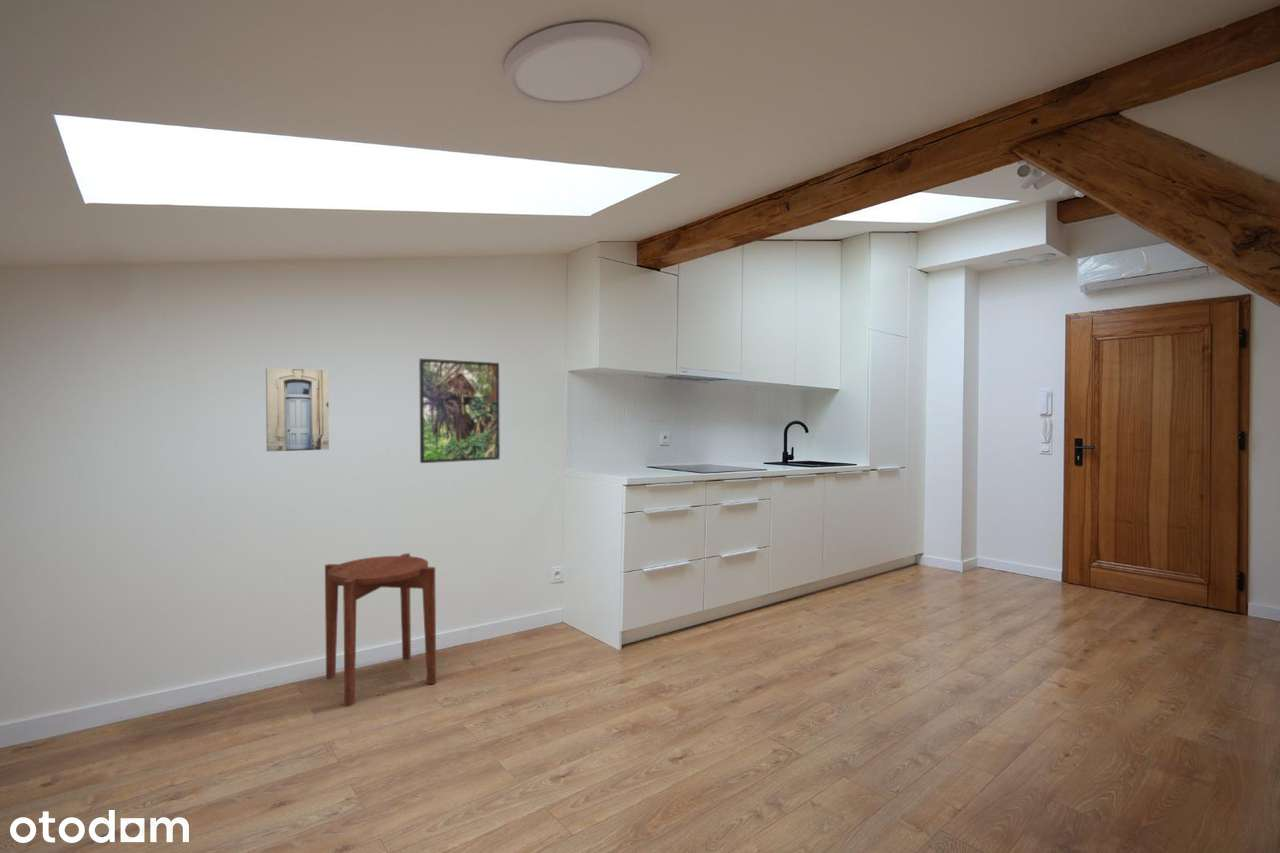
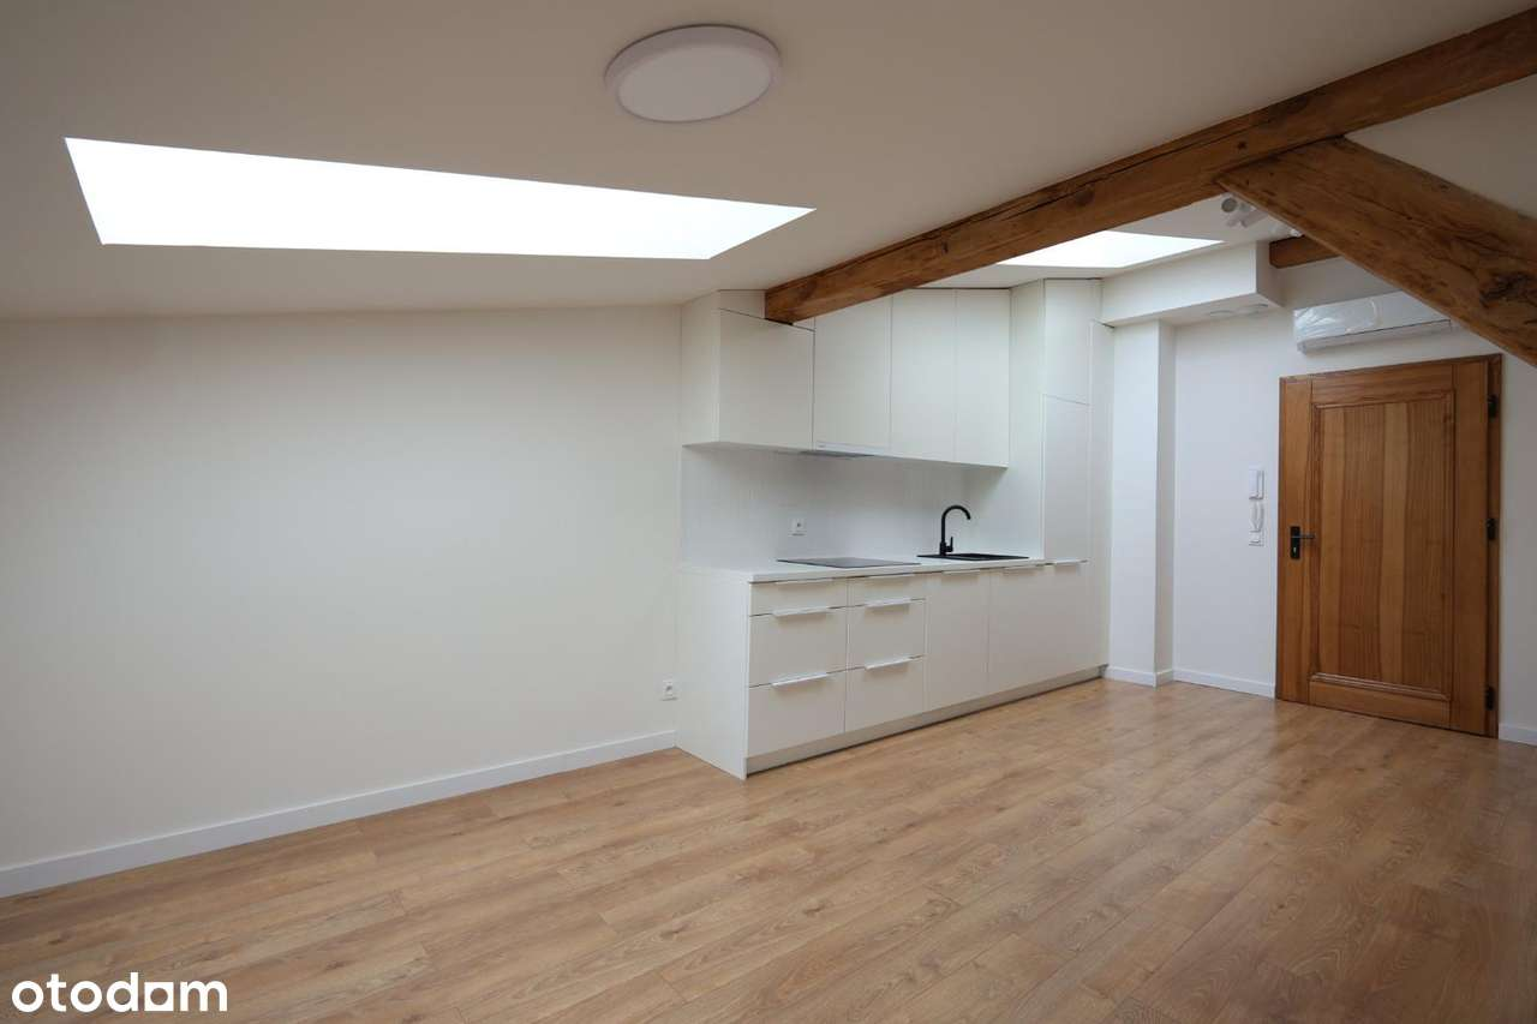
- wall art [265,367,330,452]
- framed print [418,358,501,464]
- side table [324,552,437,708]
